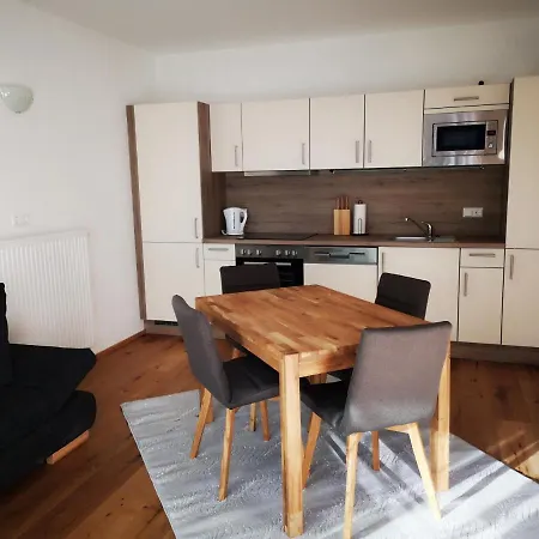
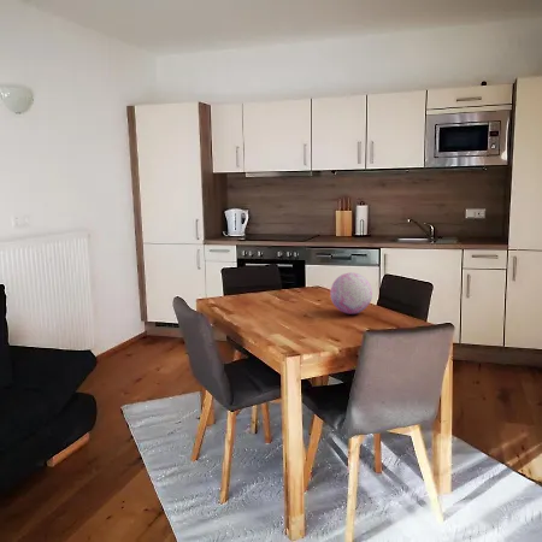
+ decorative orb [329,271,373,316]
